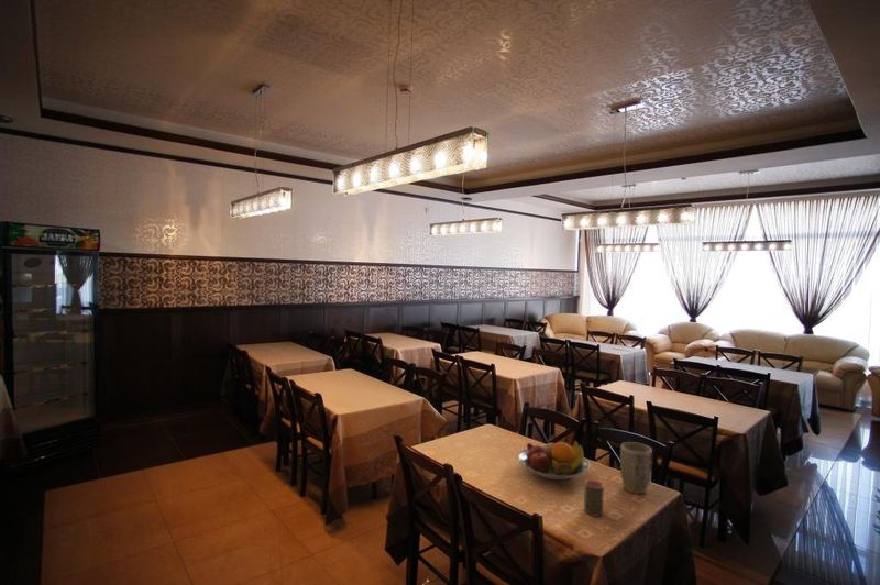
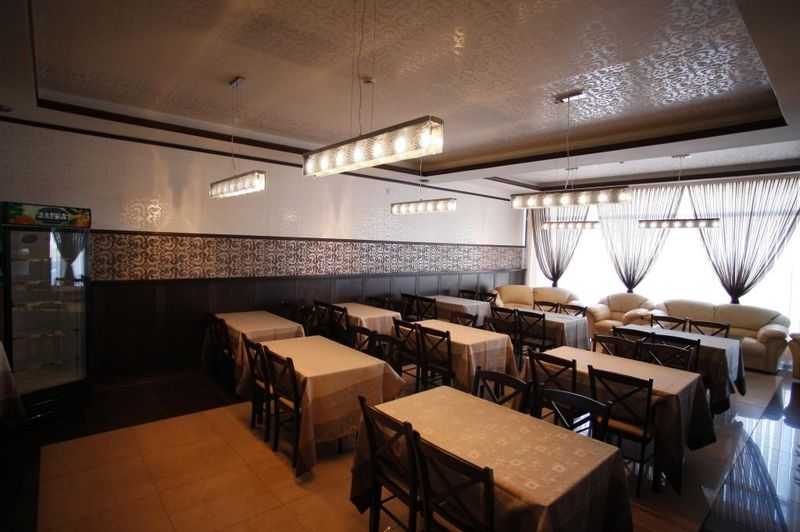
- fruit bowl [517,440,591,481]
- cup [583,478,605,517]
- plant pot [619,441,653,495]
